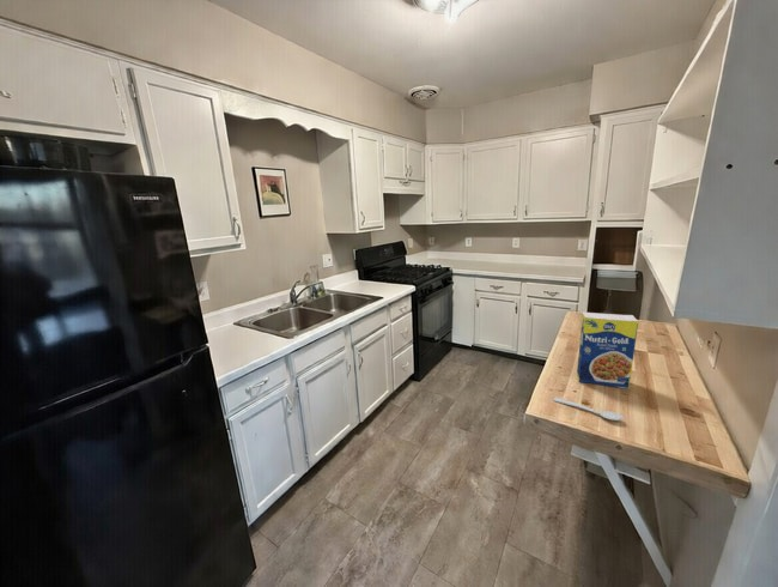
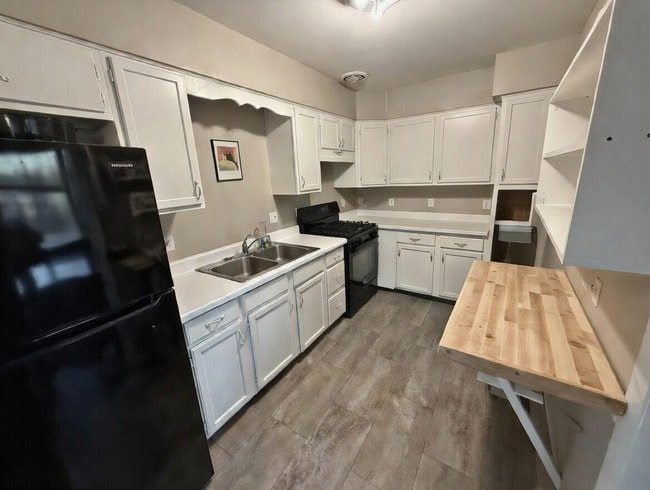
- spoon [552,397,625,422]
- legume [576,310,639,389]
